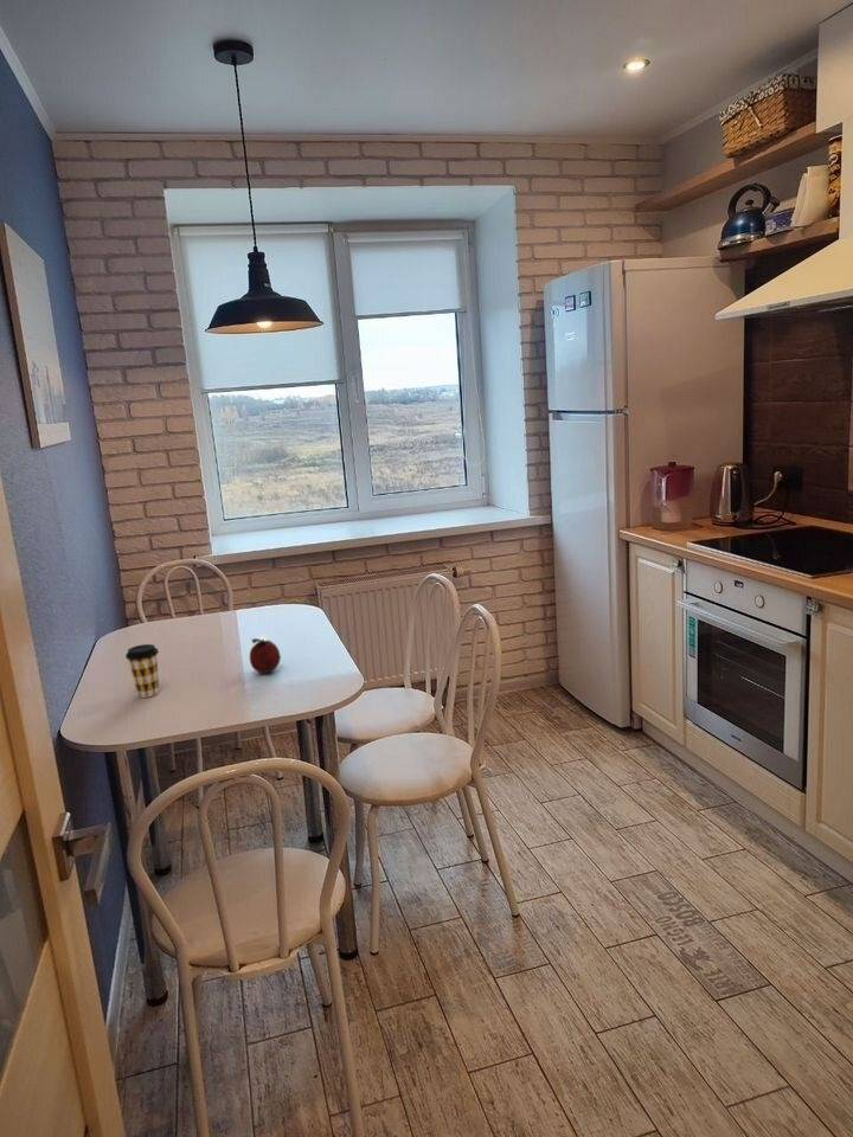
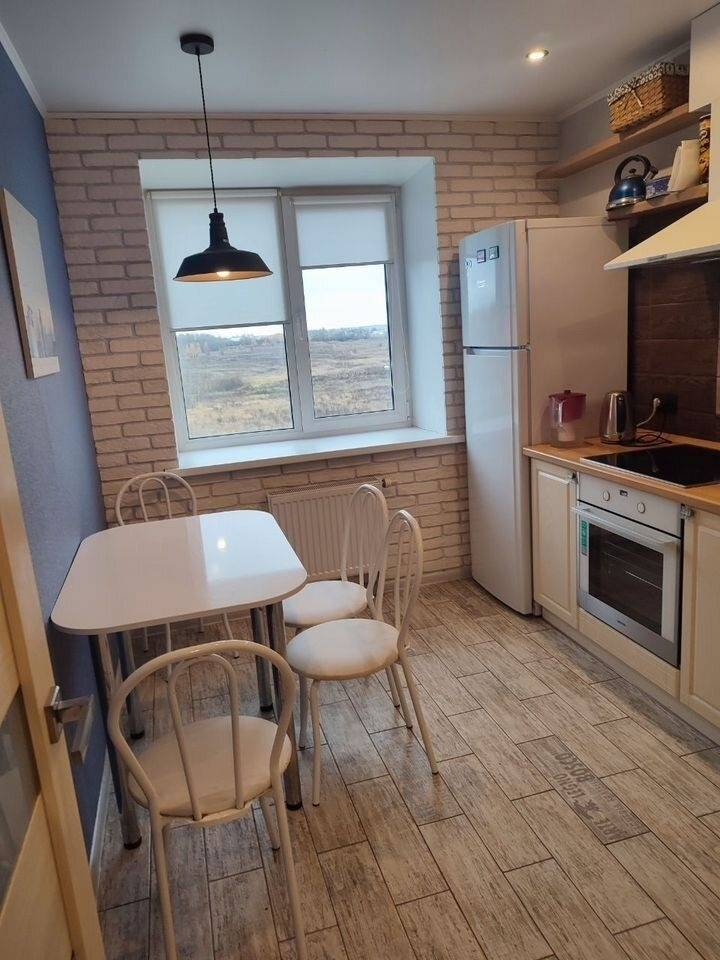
- fruit [249,637,282,674]
- coffee cup [124,643,160,699]
